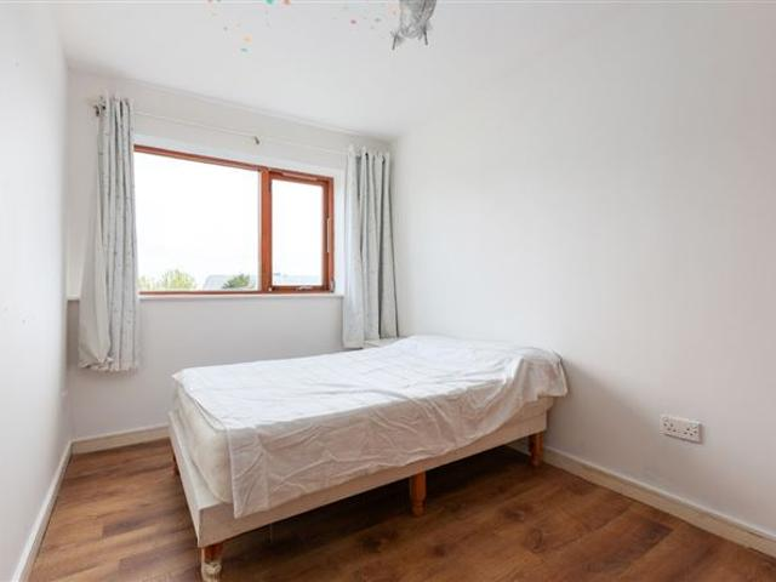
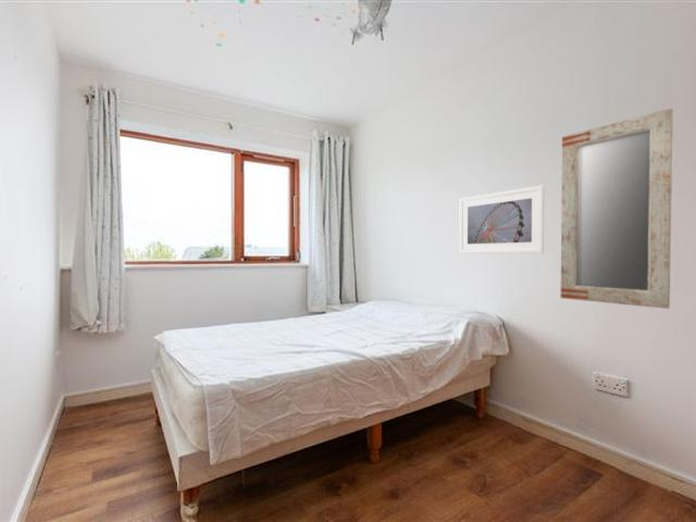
+ home mirror [560,108,674,310]
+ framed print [458,184,546,254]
